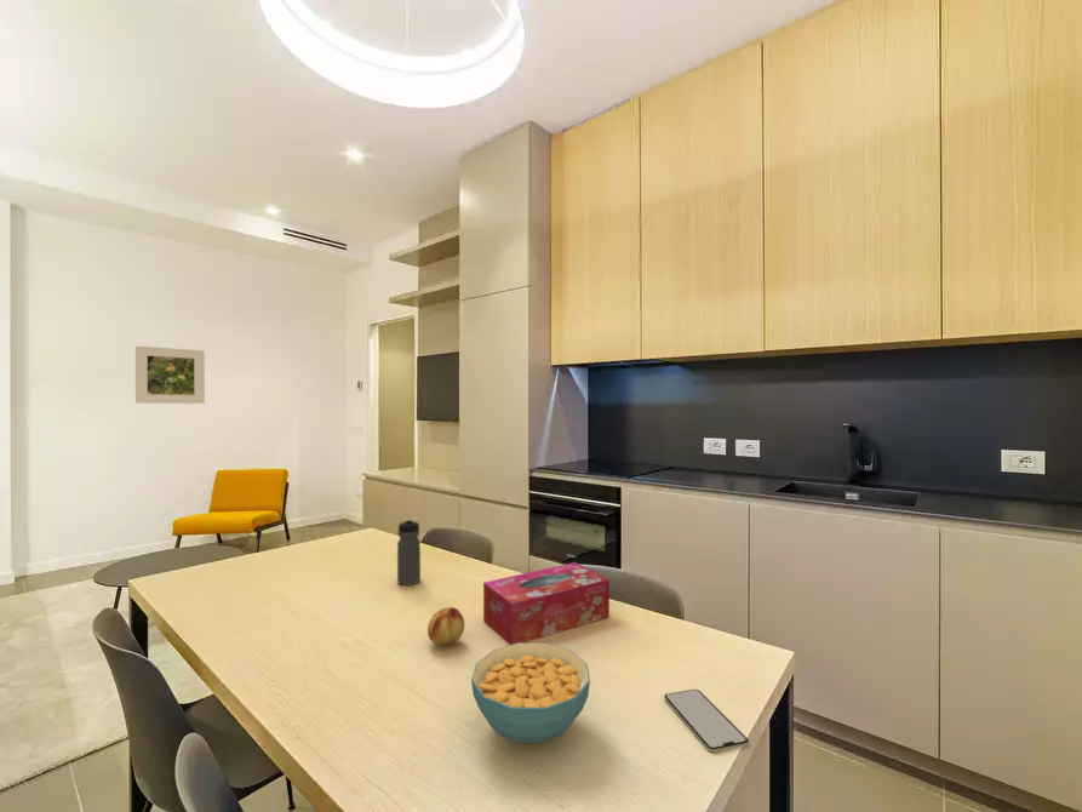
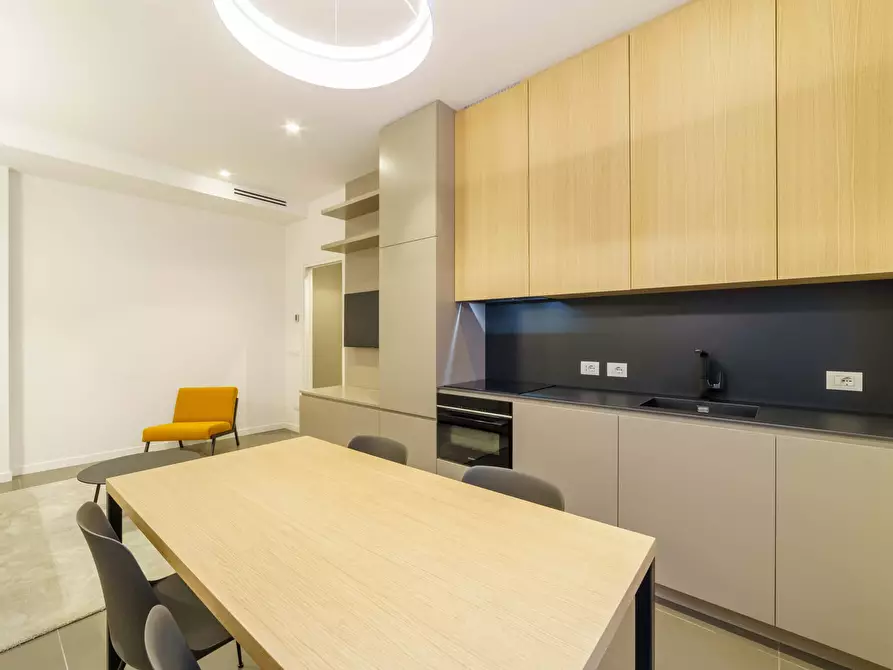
- smartphone [663,688,750,753]
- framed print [134,345,206,405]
- cereal bowl [470,642,591,744]
- tissue box [482,561,611,645]
- water bottle [396,517,422,587]
- fruit [426,606,465,647]
